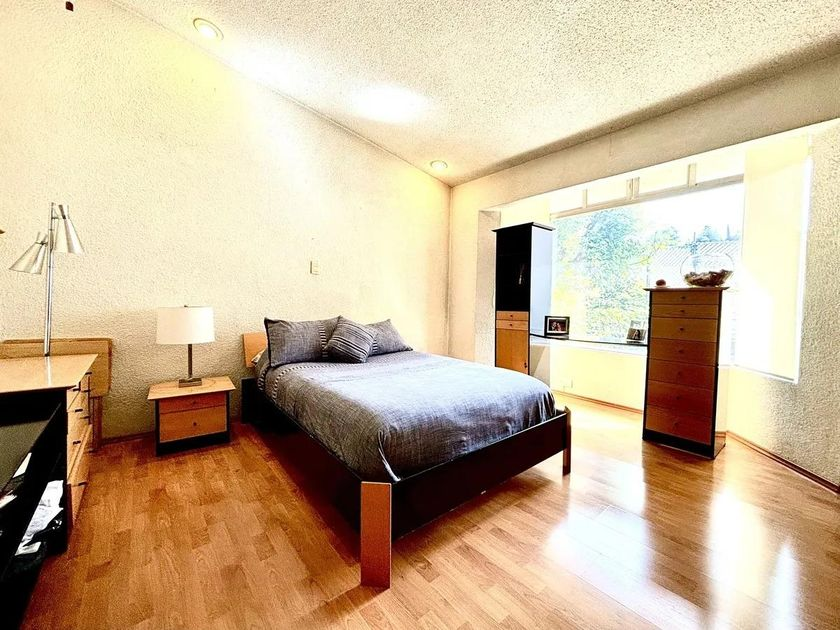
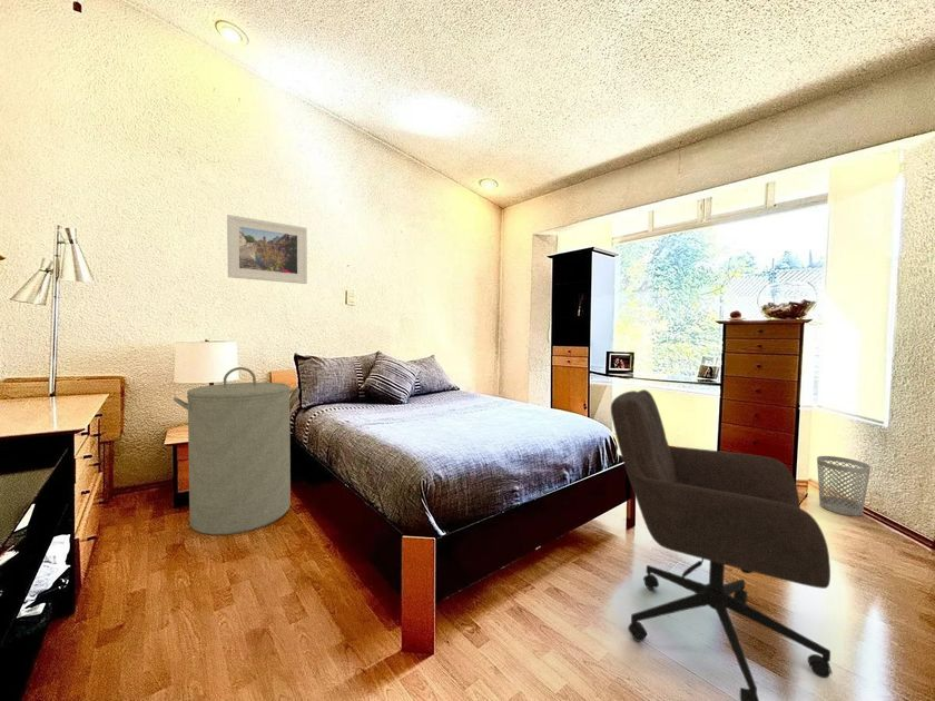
+ wastebasket [816,455,872,517]
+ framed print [226,214,308,285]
+ office chair [610,388,834,701]
+ laundry hamper [173,366,301,536]
